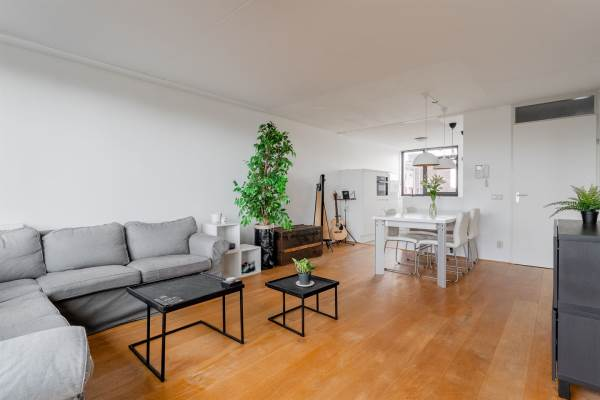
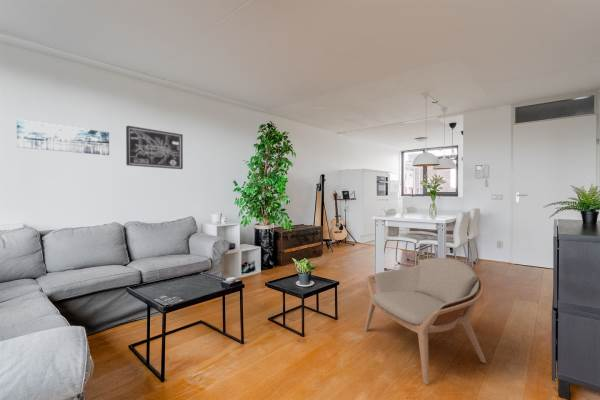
+ wall art [125,125,184,170]
+ wall art [16,119,110,156]
+ armchair [363,257,487,385]
